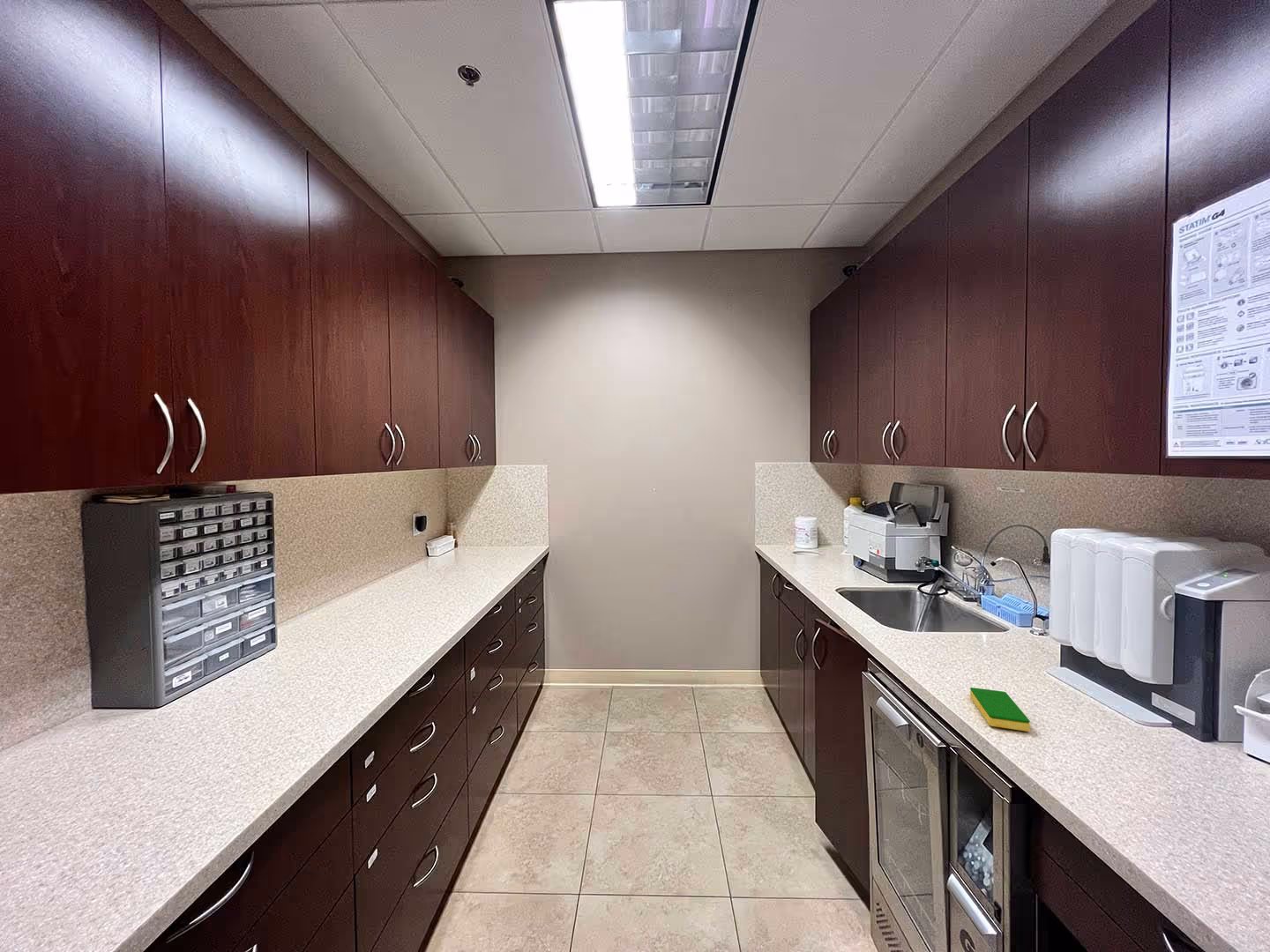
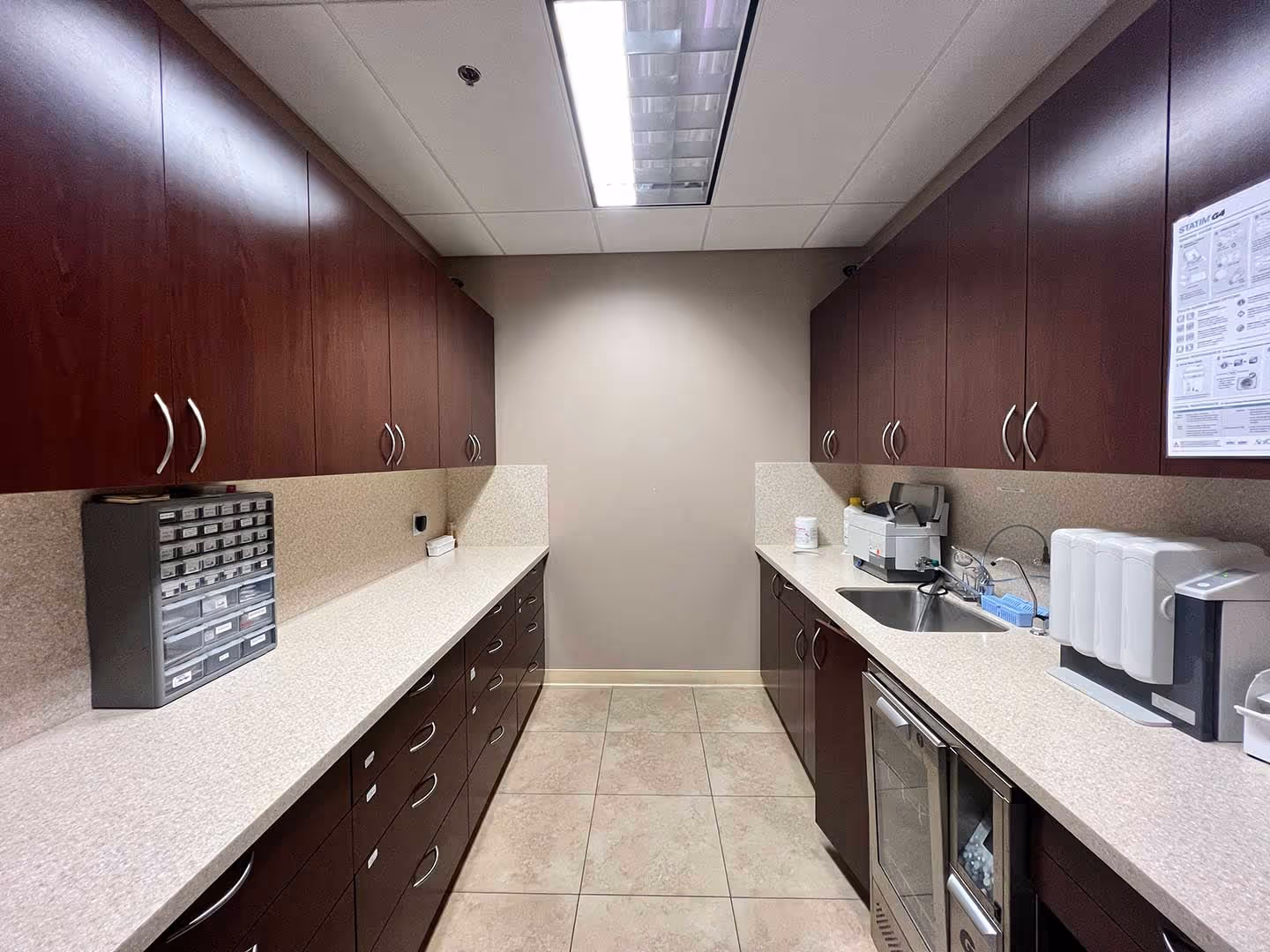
- dish sponge [969,687,1031,733]
